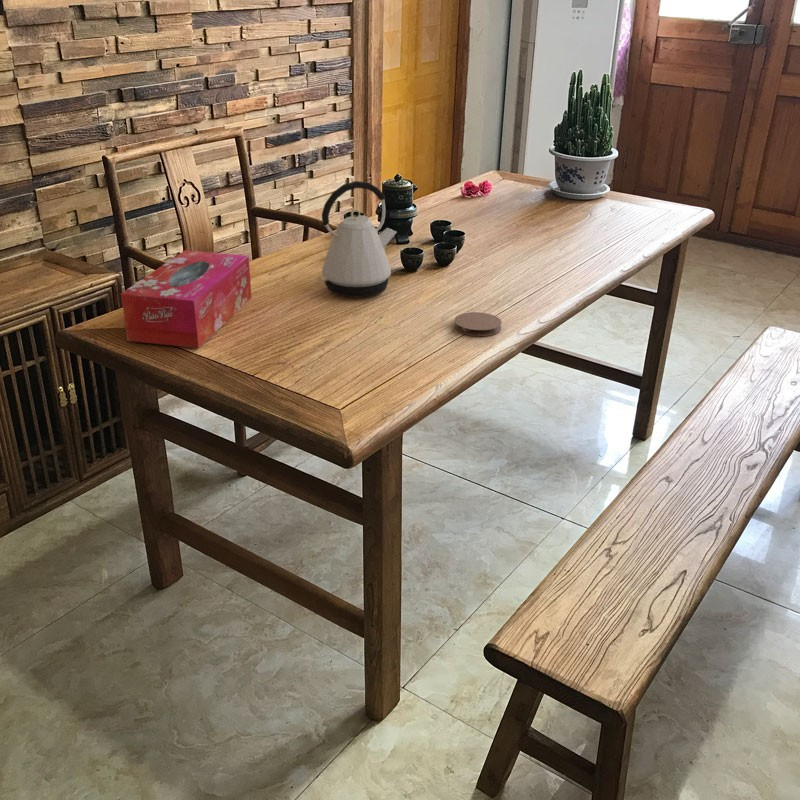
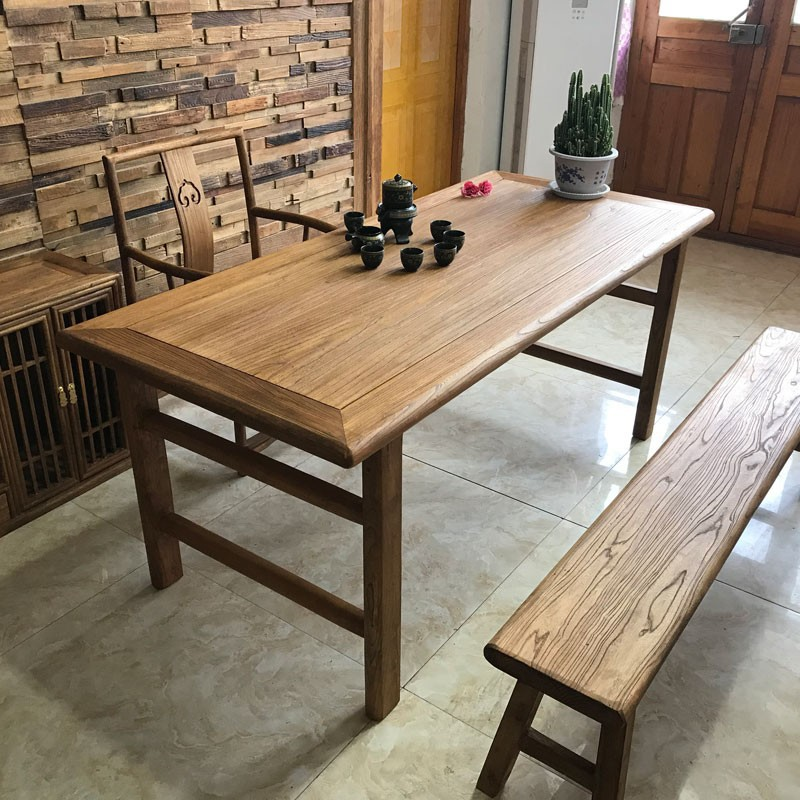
- tissue box [120,249,252,349]
- kettle [317,180,398,299]
- coaster [453,311,503,337]
